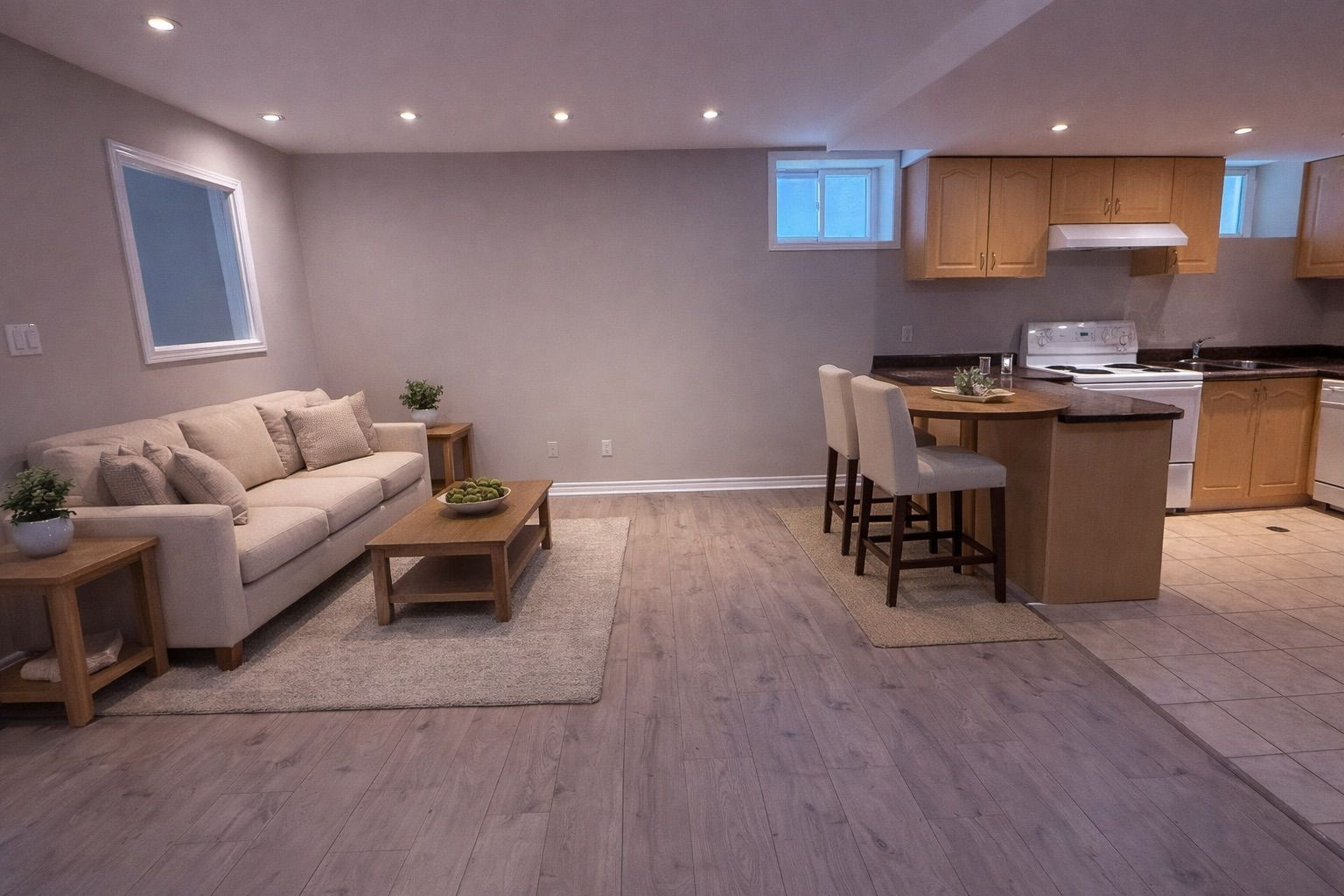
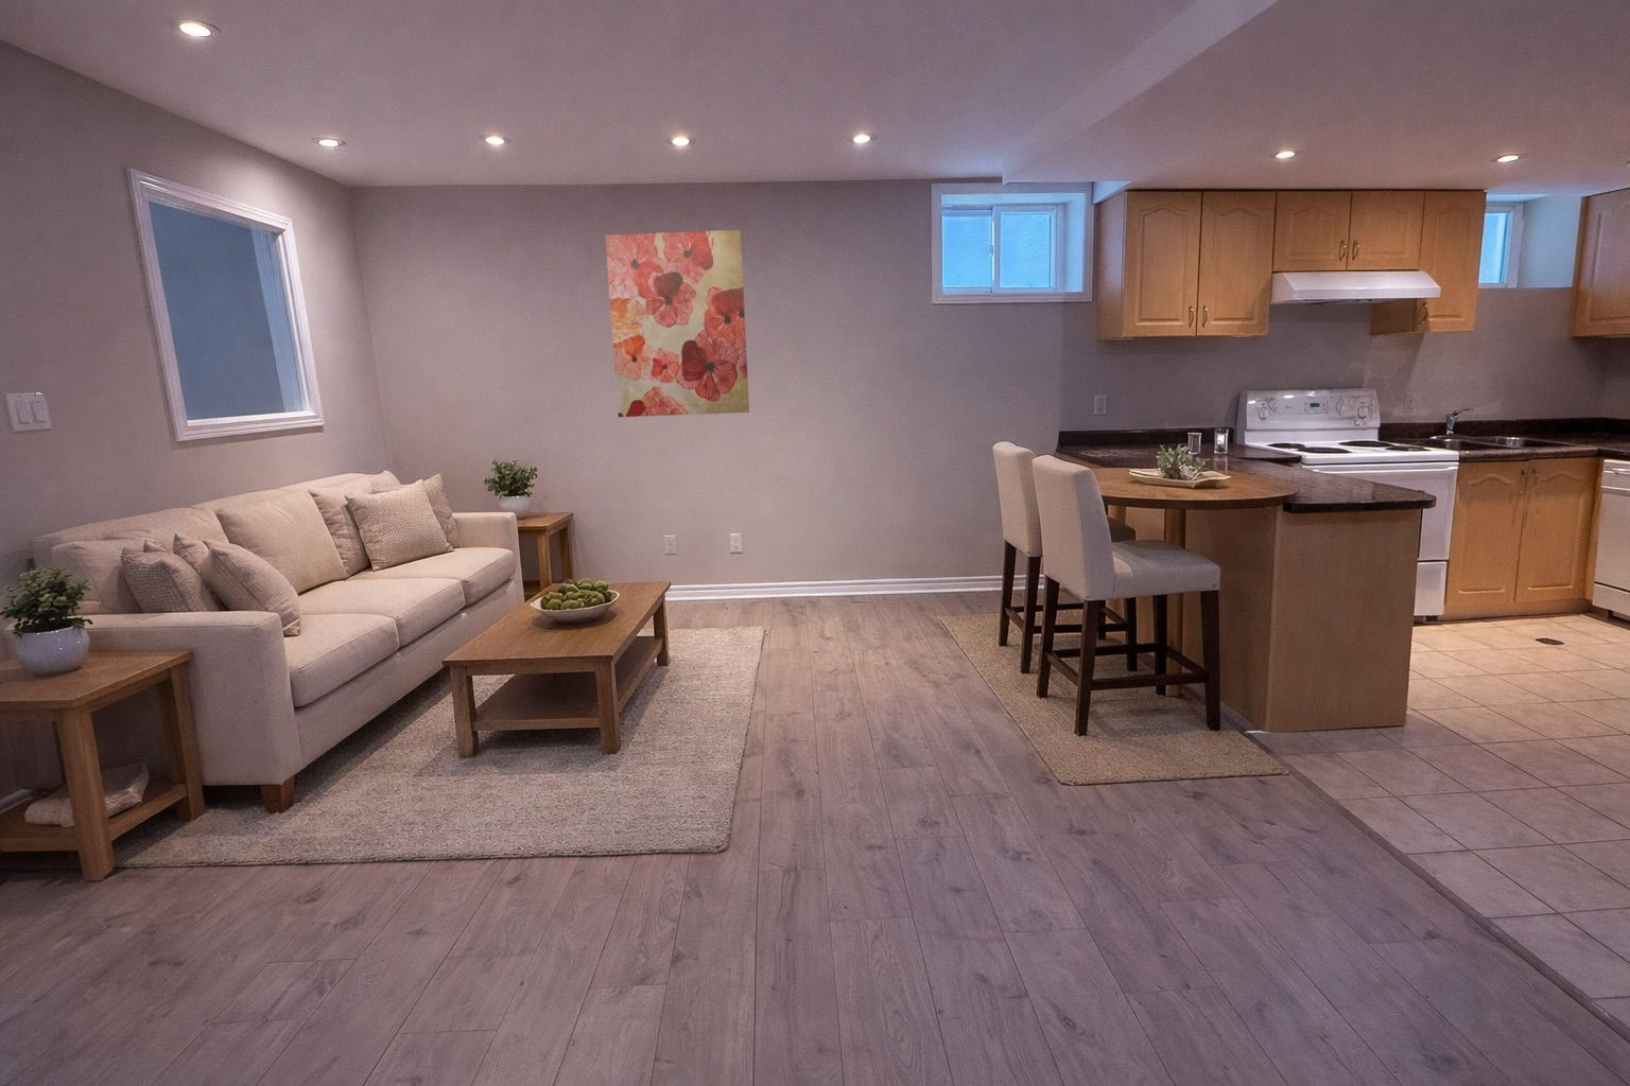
+ wall art [604,229,751,418]
